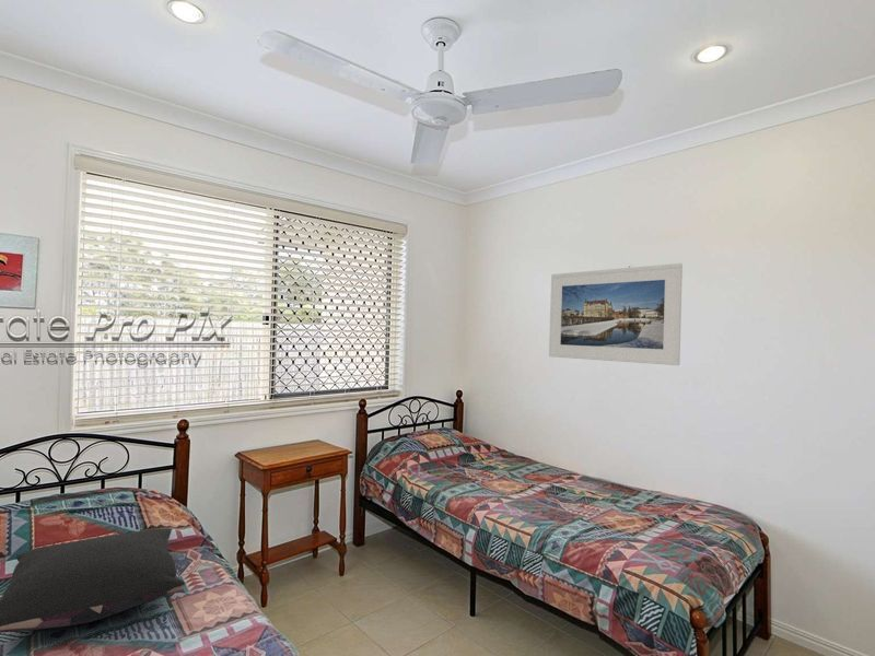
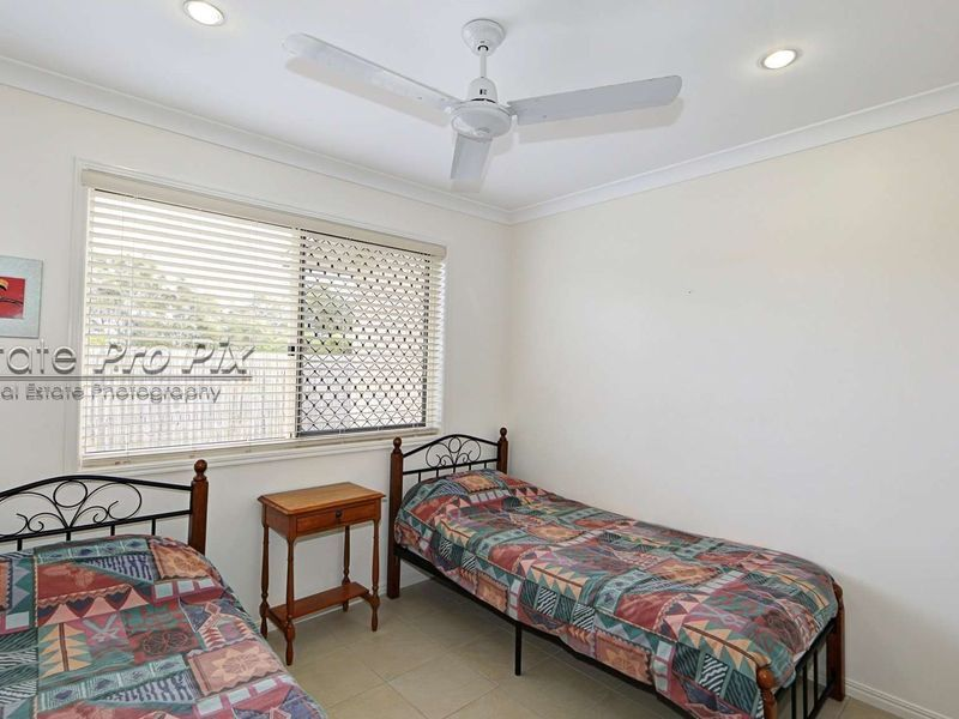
- pillow [0,527,186,634]
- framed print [548,262,684,366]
